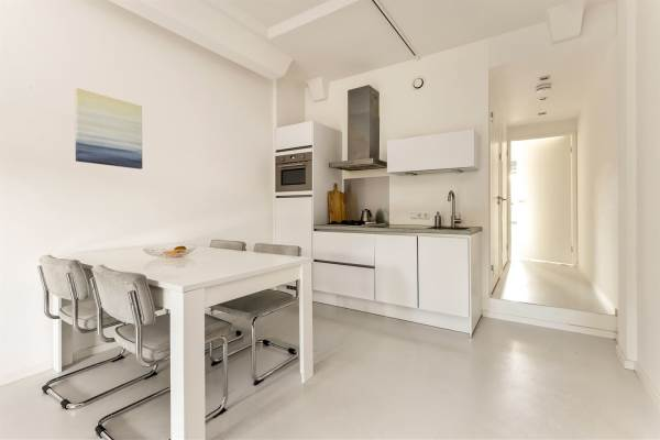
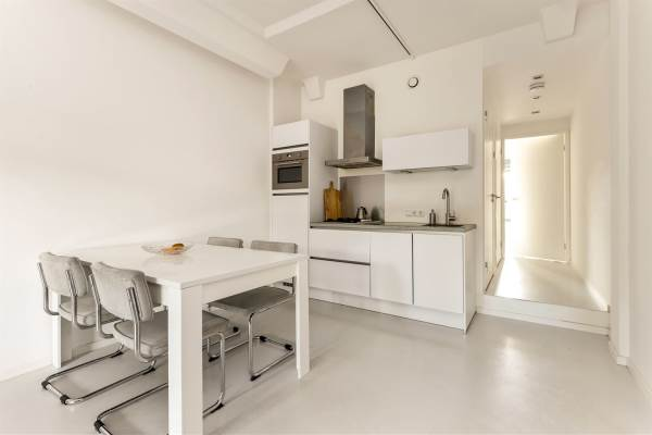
- wall art [74,87,143,170]
